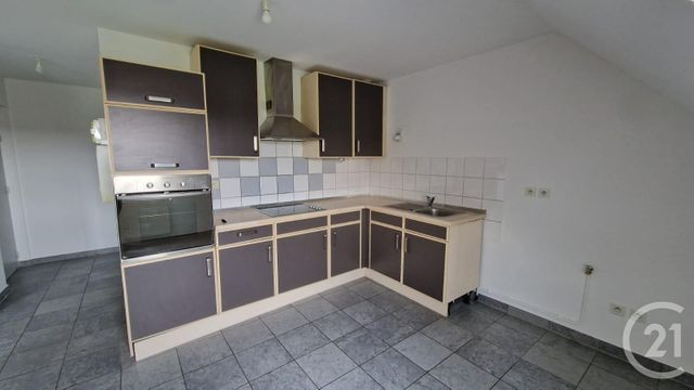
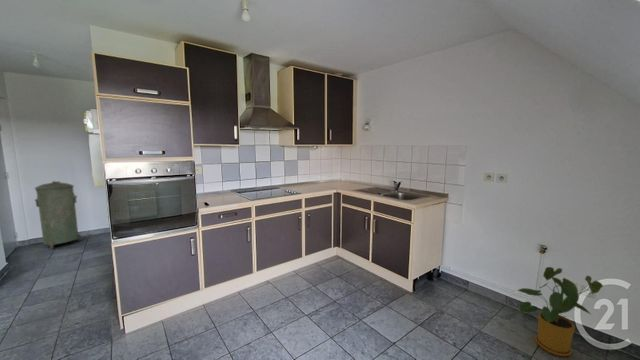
+ trash can [34,180,82,250]
+ house plant [516,266,604,357]
